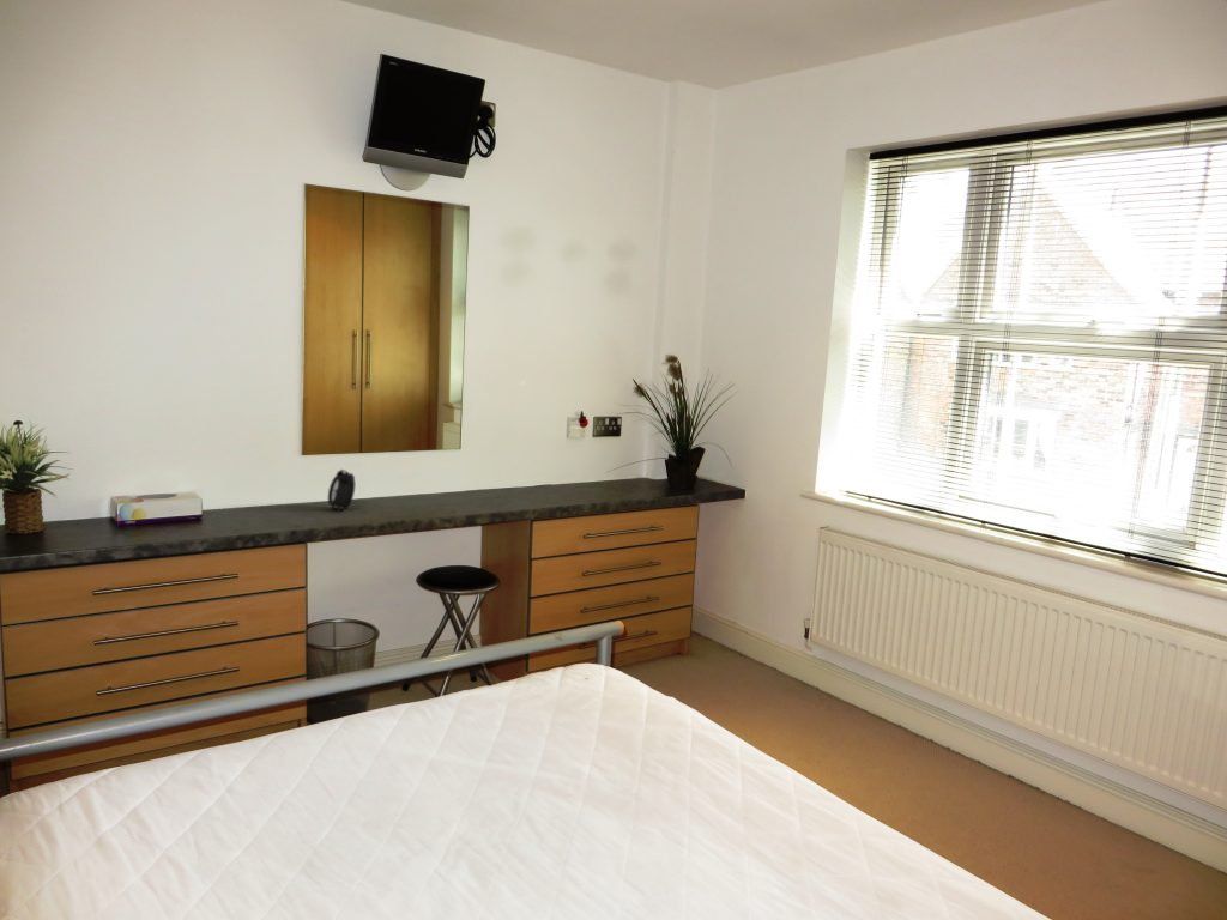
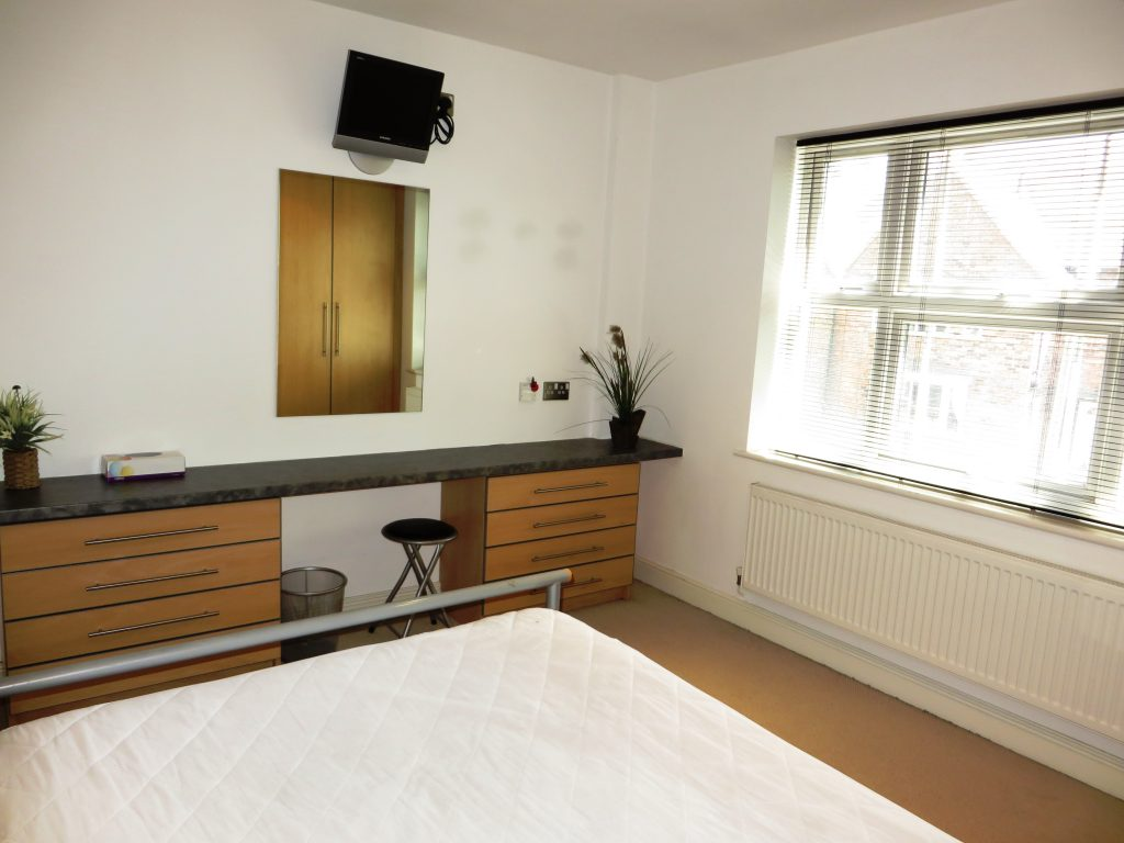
- alarm clock [327,467,356,513]
